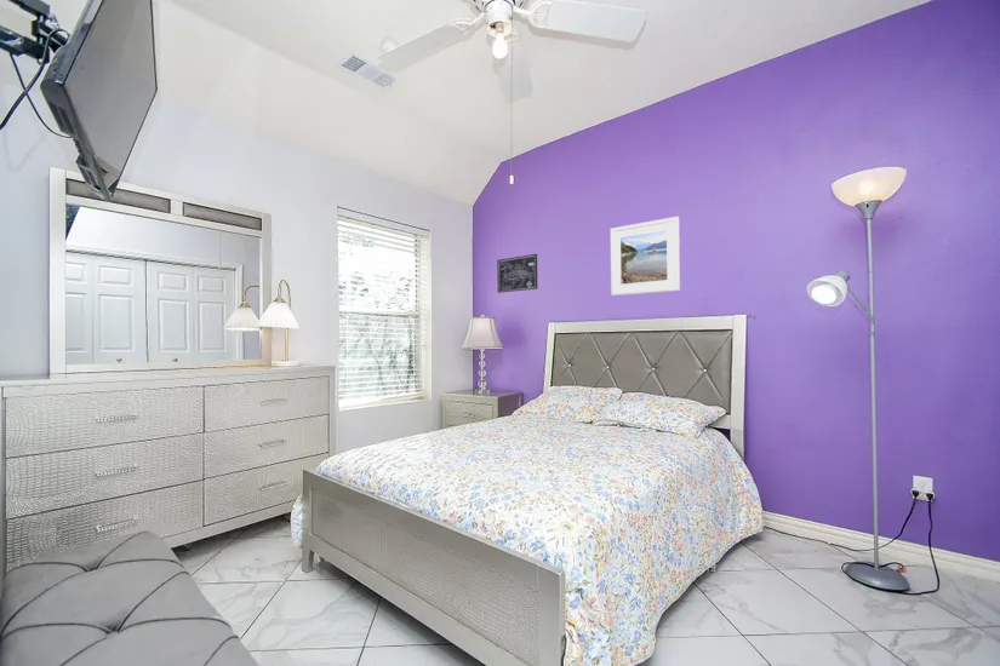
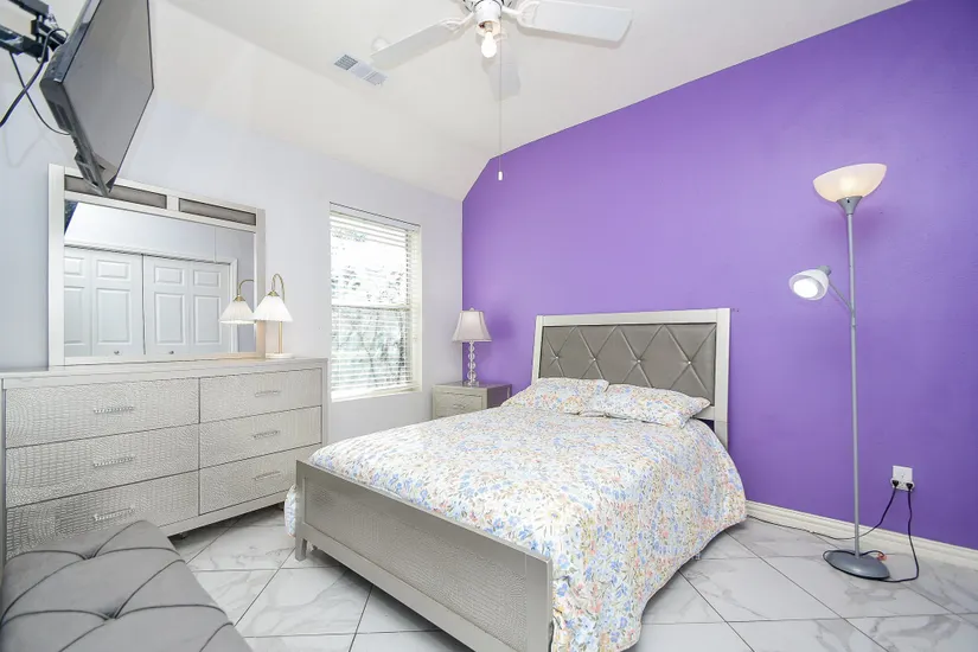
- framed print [610,216,681,297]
- wall art [496,253,538,294]
